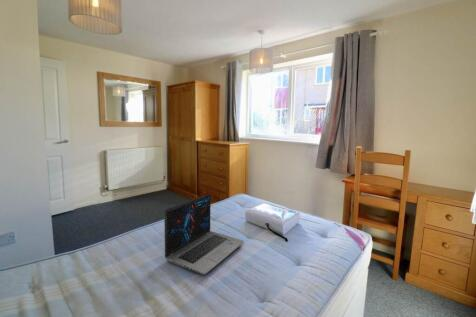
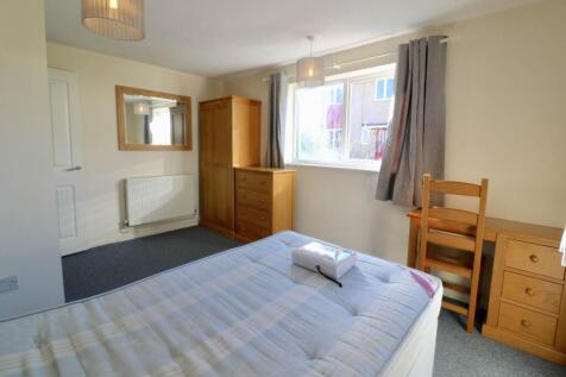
- laptop [163,193,245,275]
